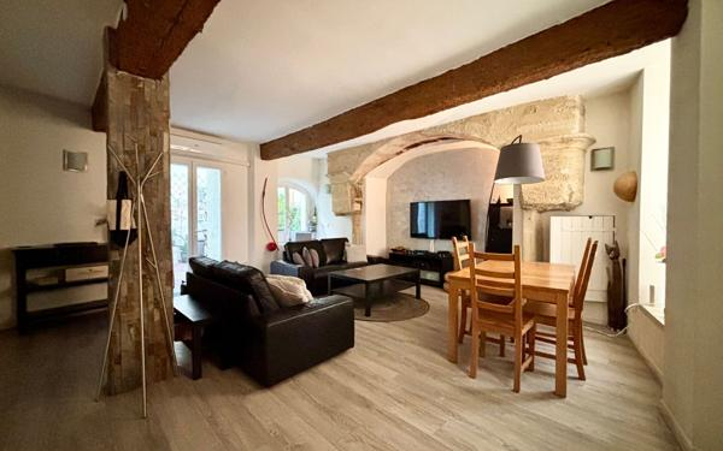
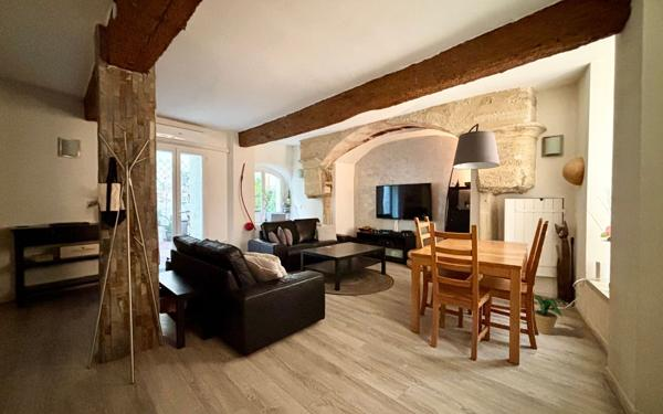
+ potted plant [533,295,571,336]
